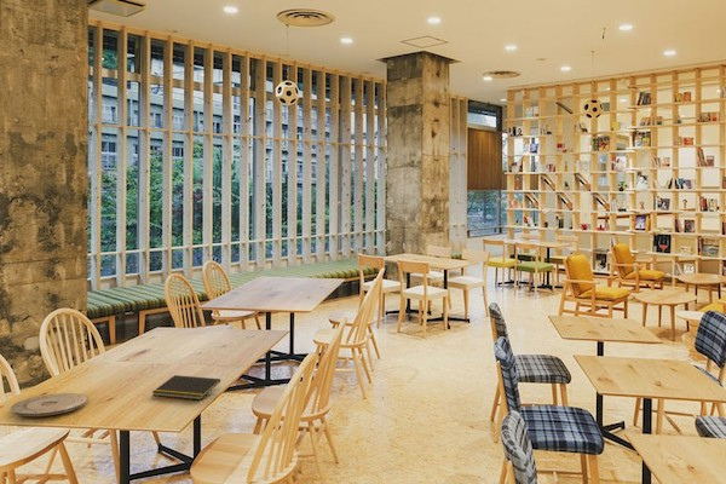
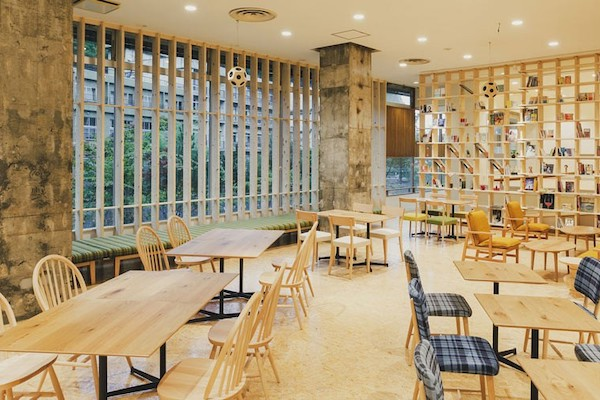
- notepad [151,374,221,401]
- plate [8,392,90,417]
